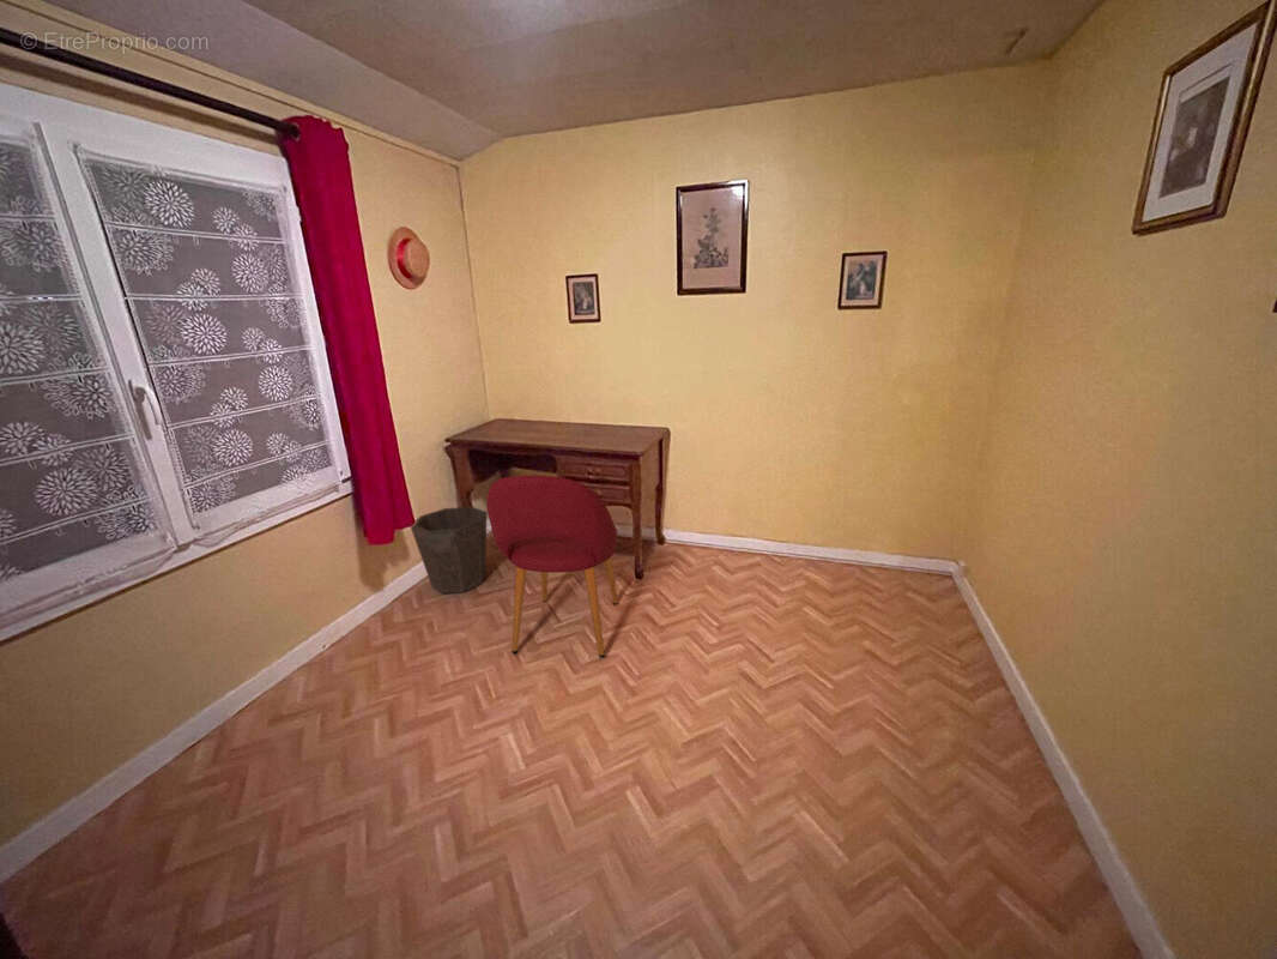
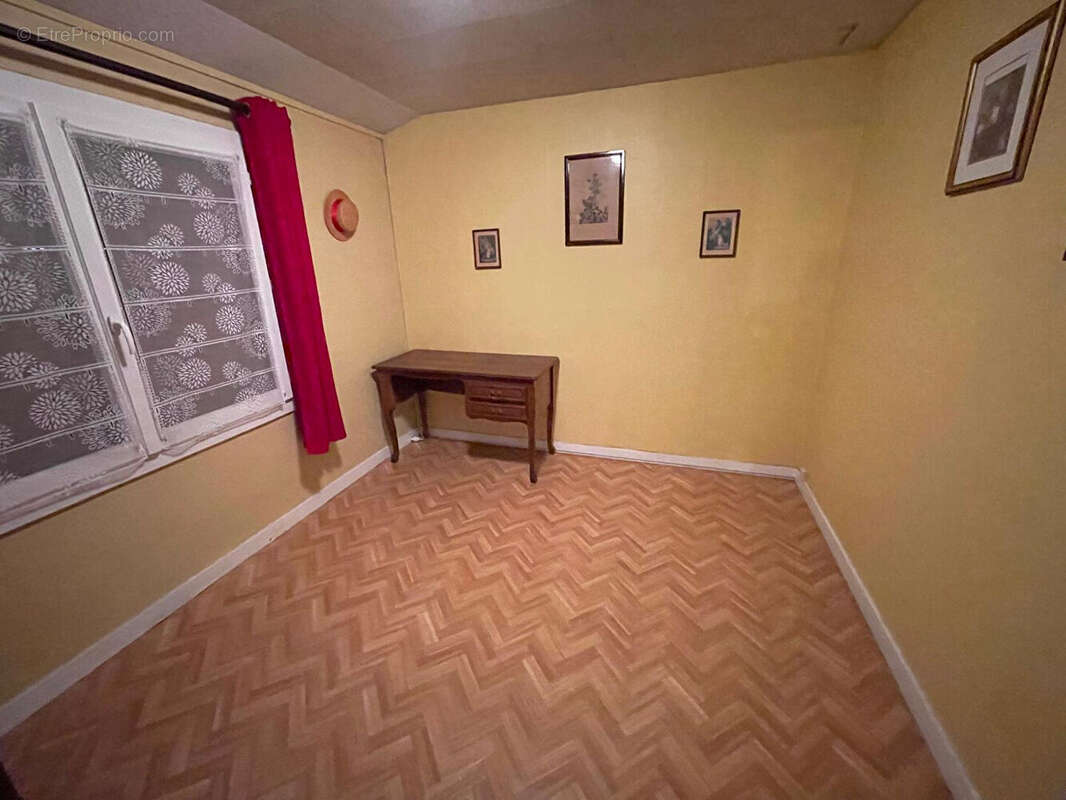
- waste bin [410,506,488,595]
- dining chair [485,475,619,659]
